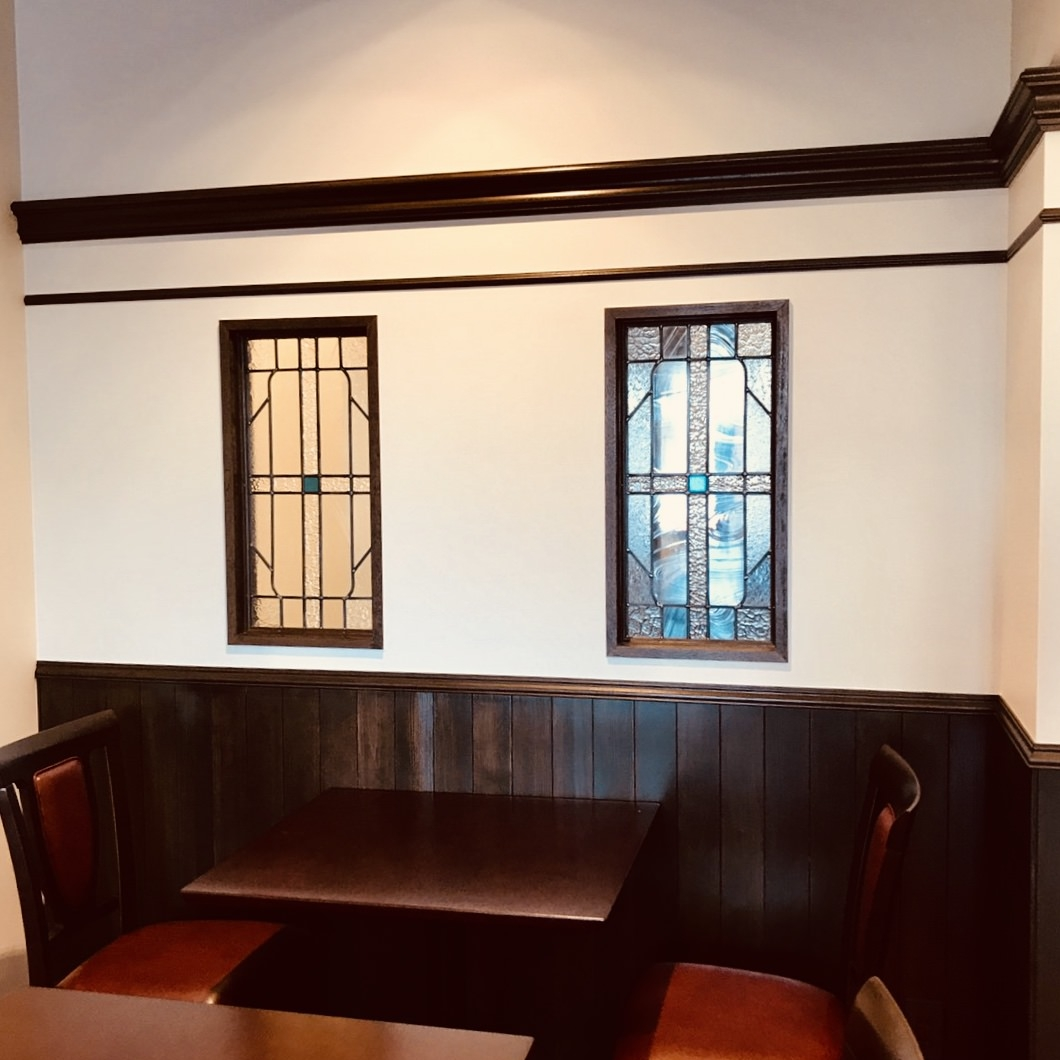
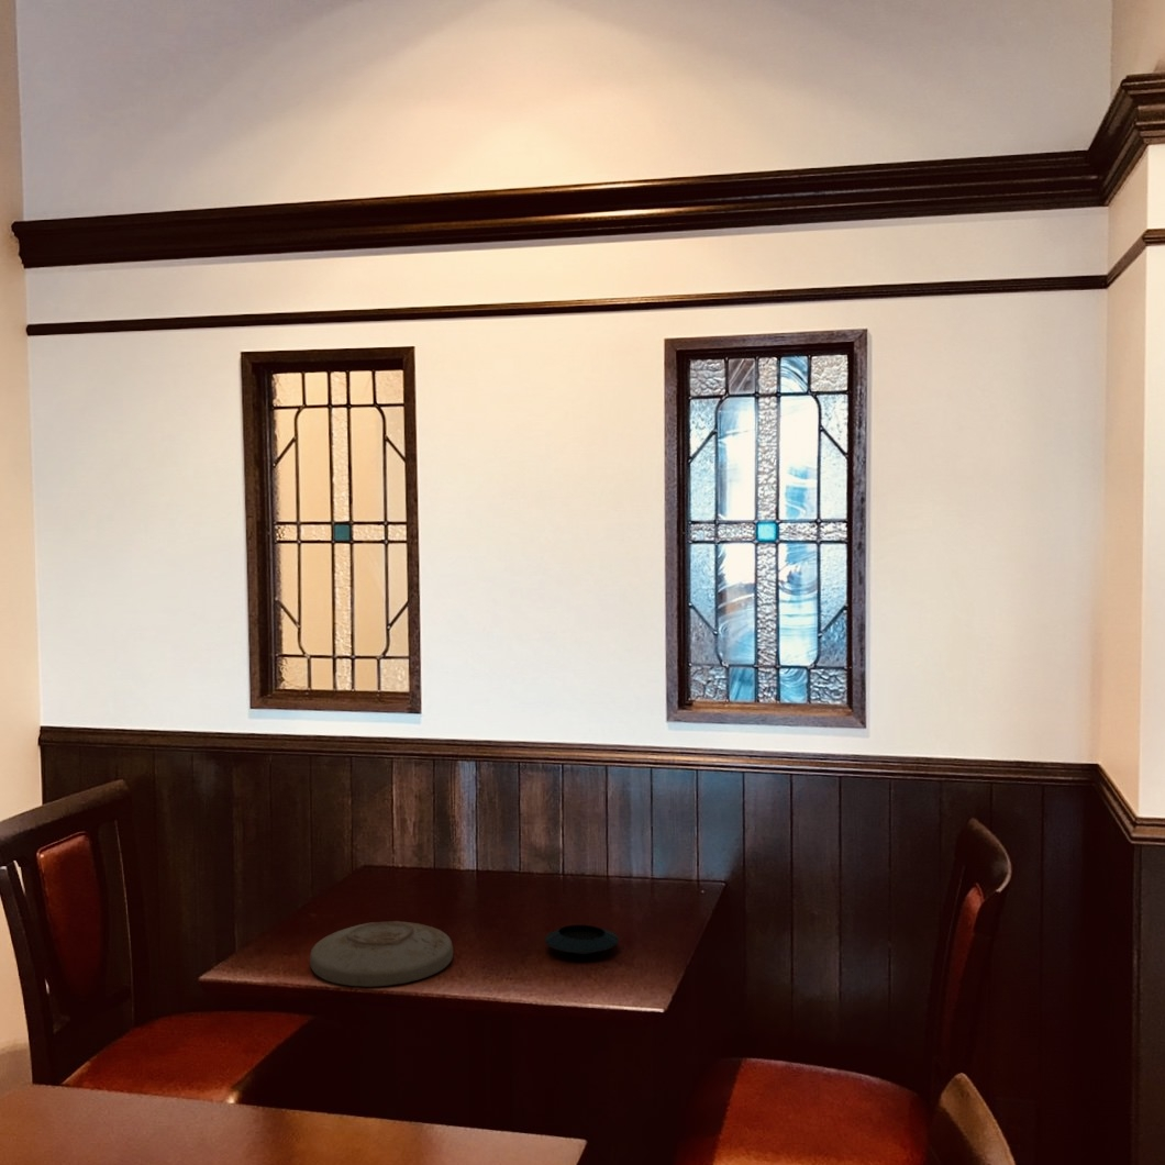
+ plate [309,920,454,988]
+ saucer [544,923,620,955]
